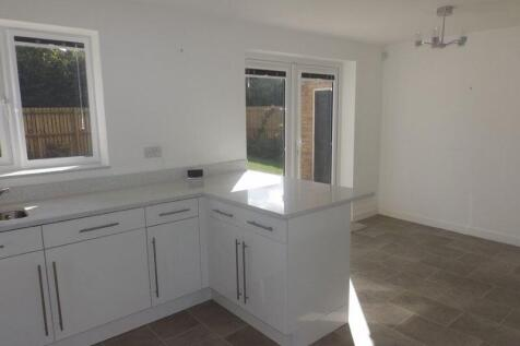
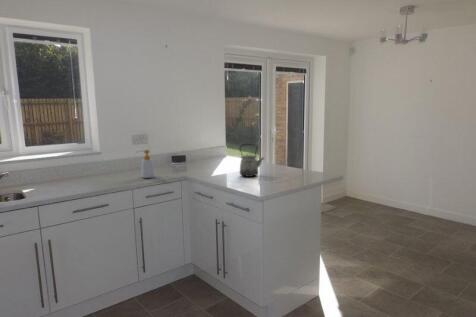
+ kettle [239,143,266,178]
+ soap bottle [134,149,156,179]
